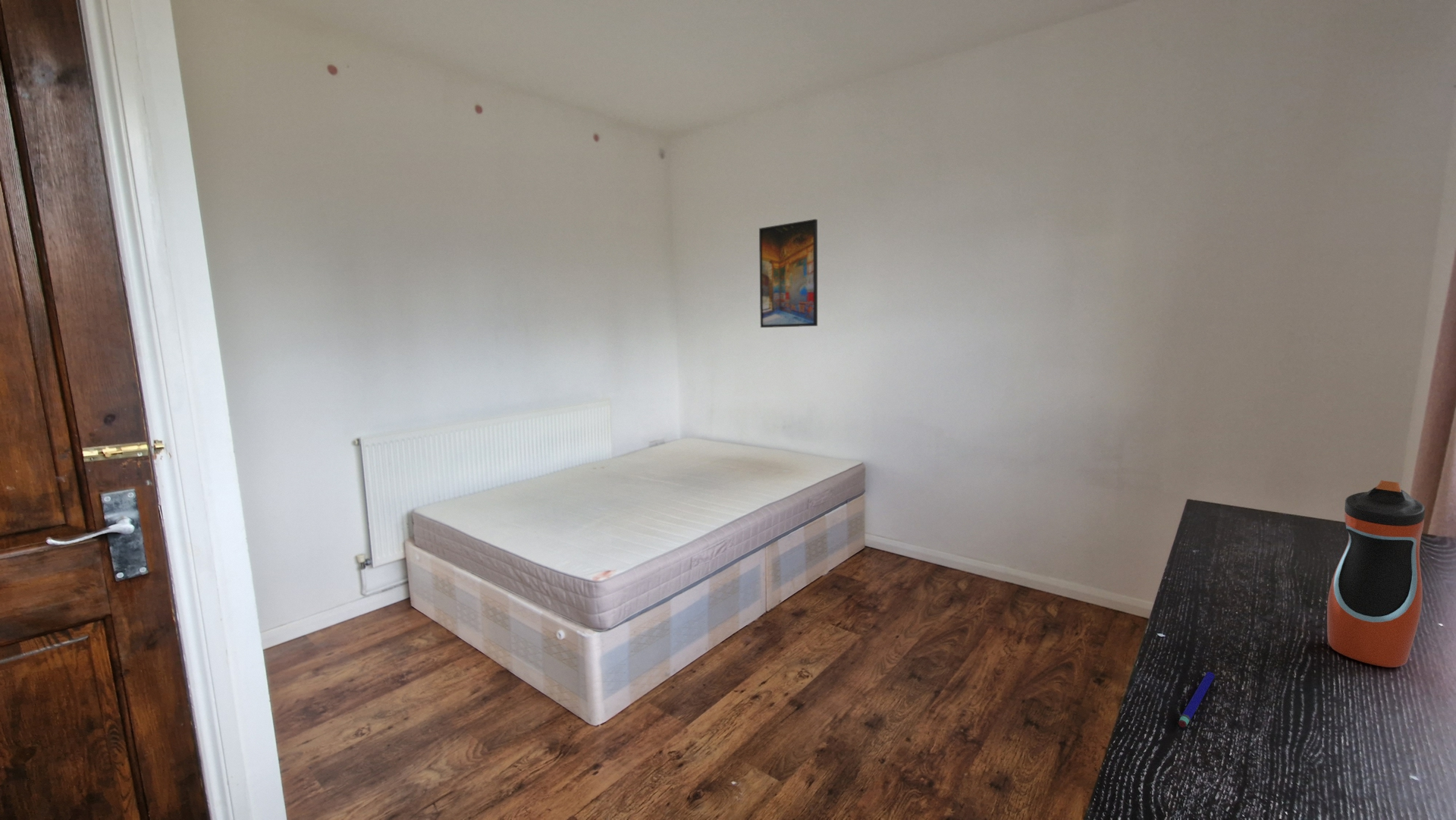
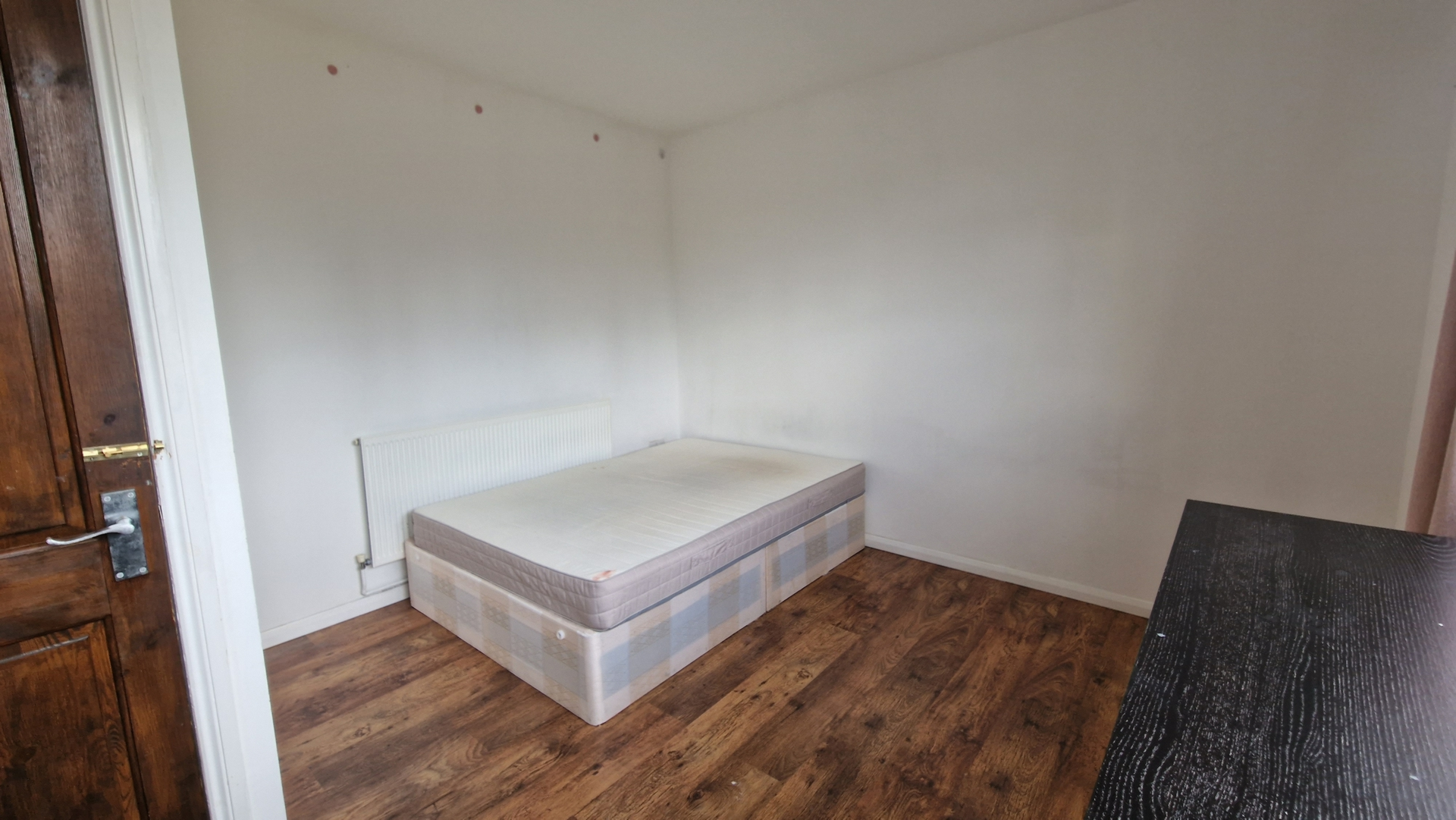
- pen [1178,671,1216,728]
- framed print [758,218,818,328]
- water bottle [1326,479,1426,668]
